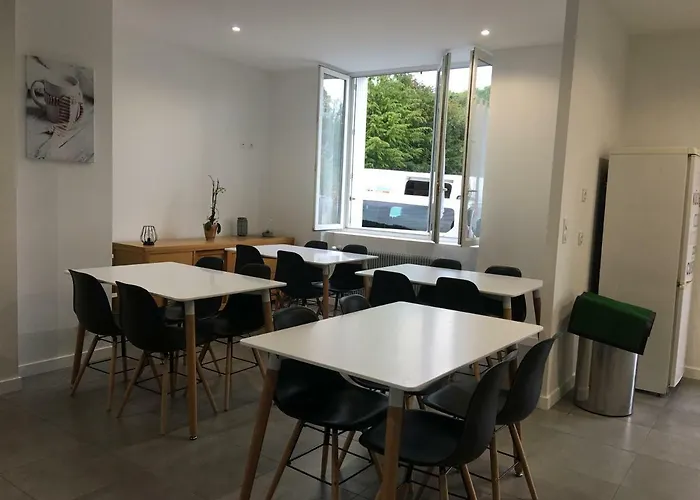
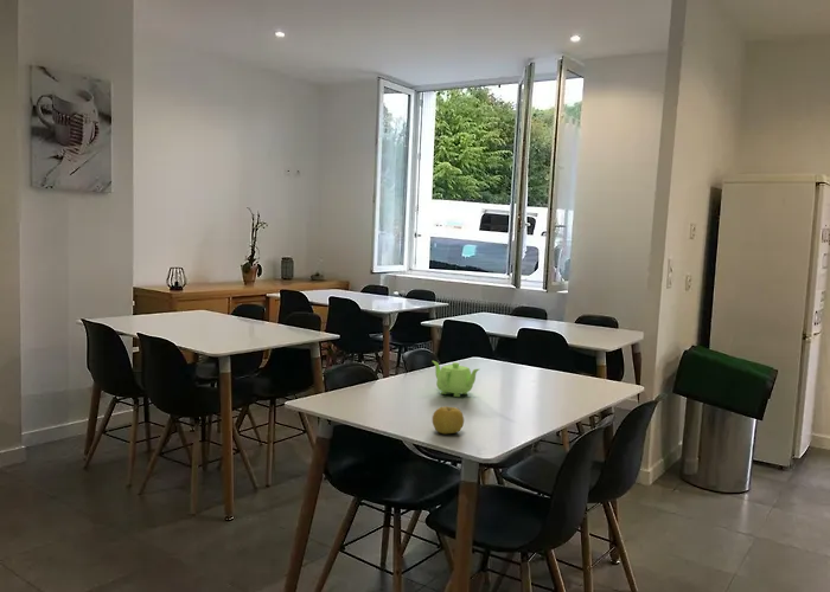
+ teapot [432,360,480,398]
+ fruit [432,405,465,435]
